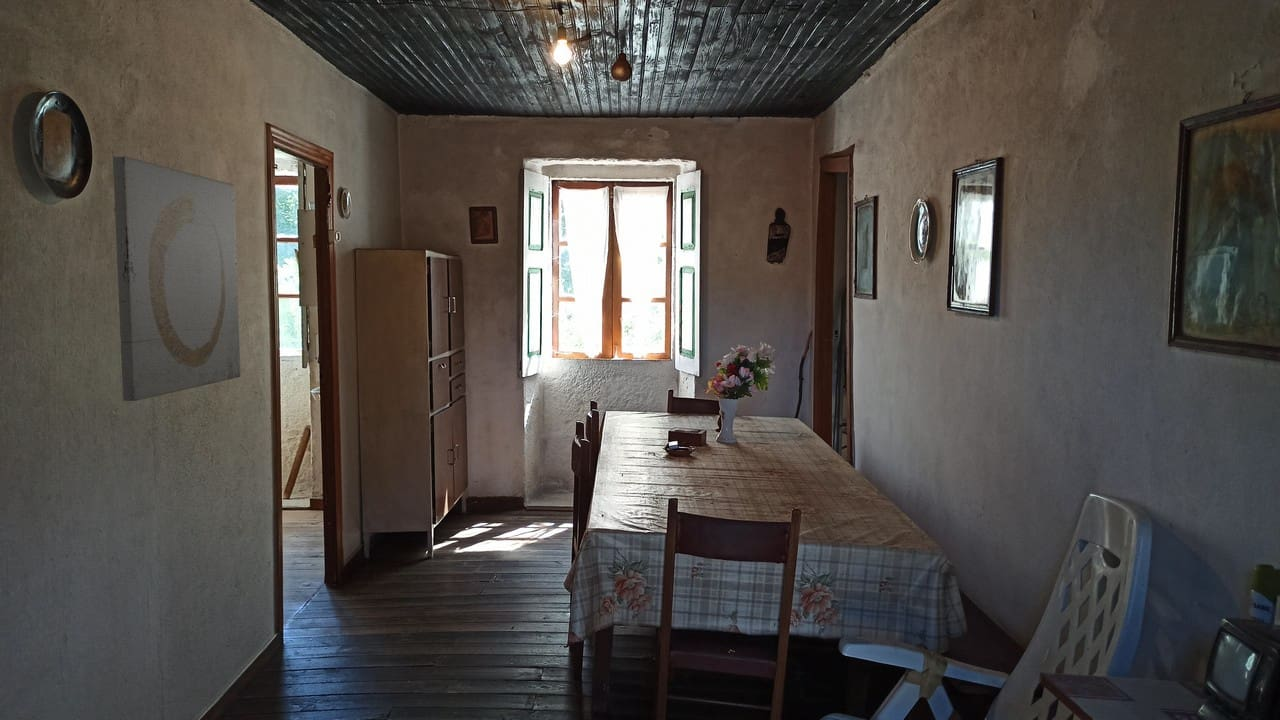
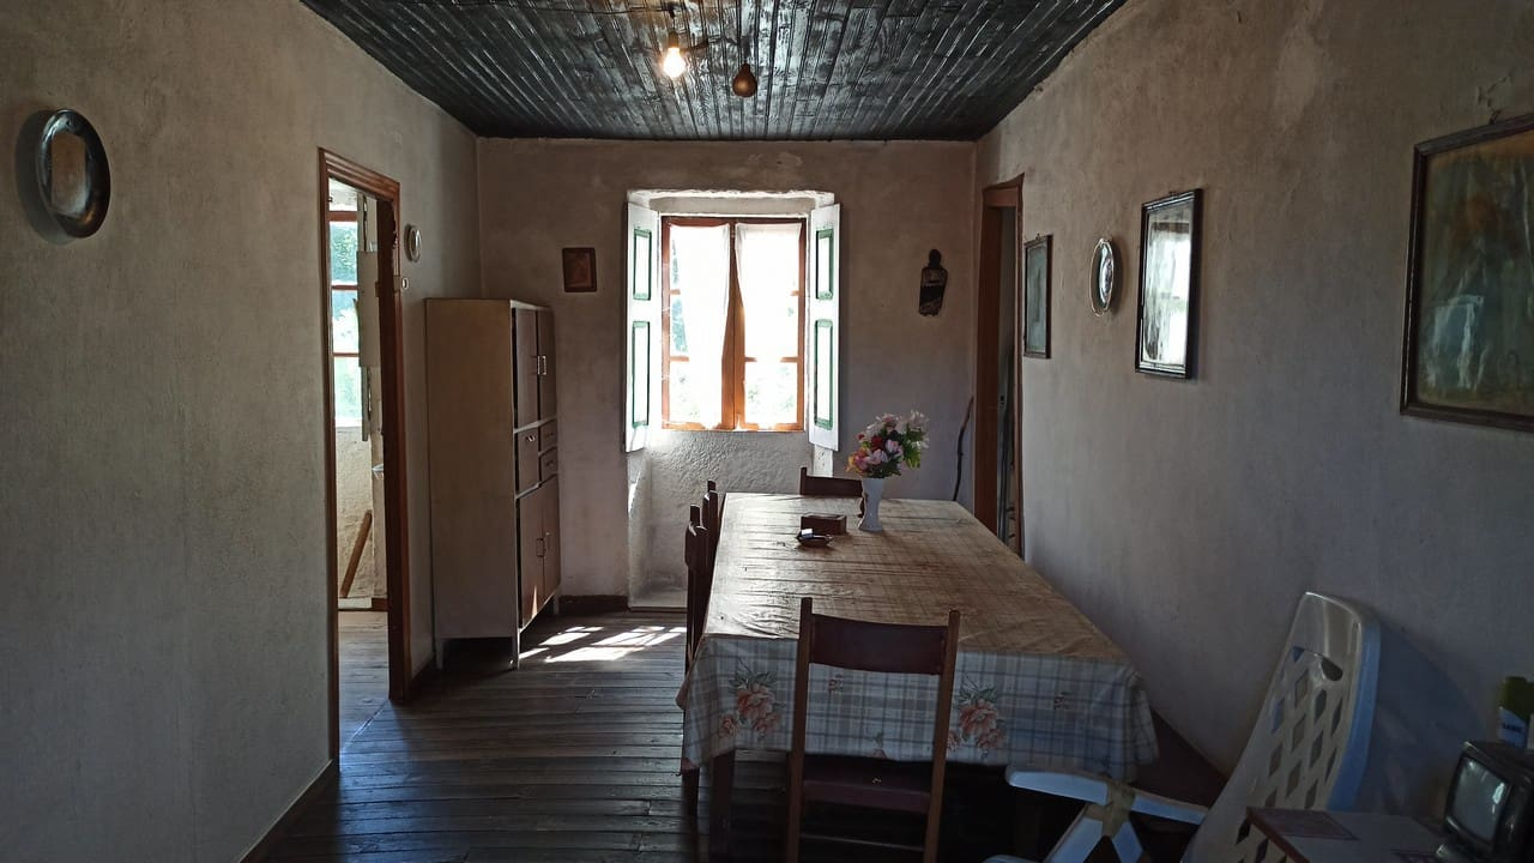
- wall art [112,155,241,402]
